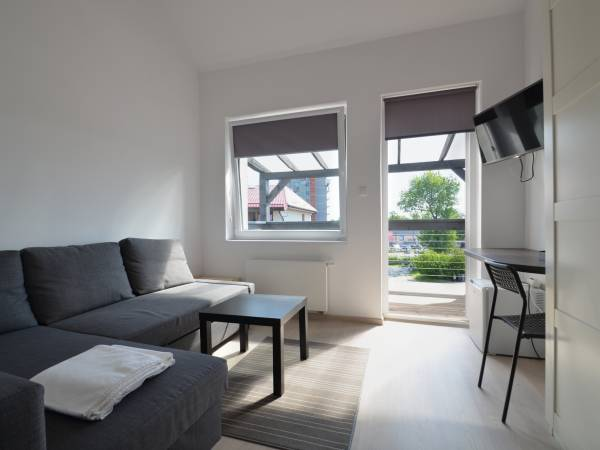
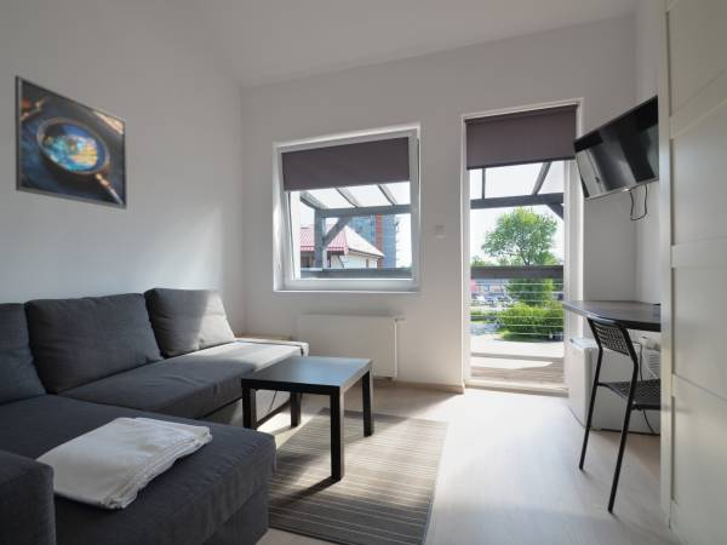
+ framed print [13,74,128,211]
